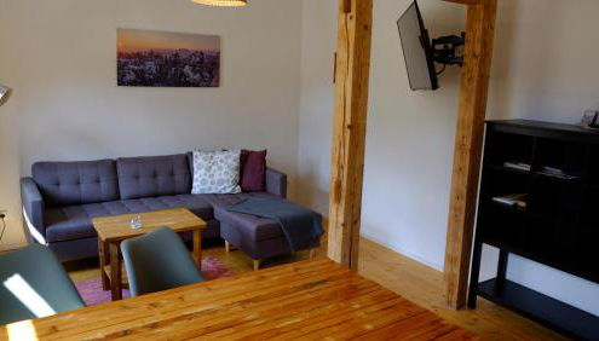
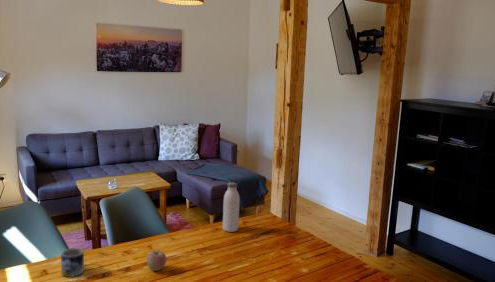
+ water bottle [222,181,241,233]
+ mug [60,246,85,278]
+ apple [146,249,167,272]
